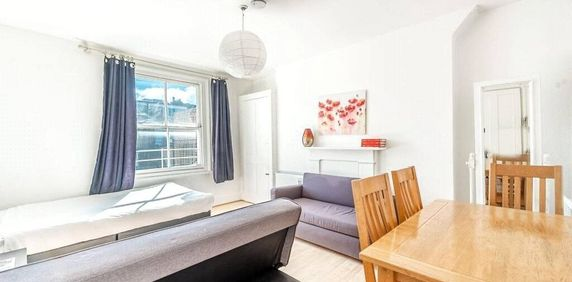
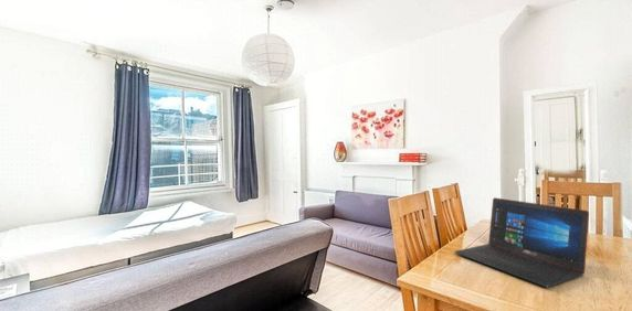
+ laptop [454,196,590,288]
